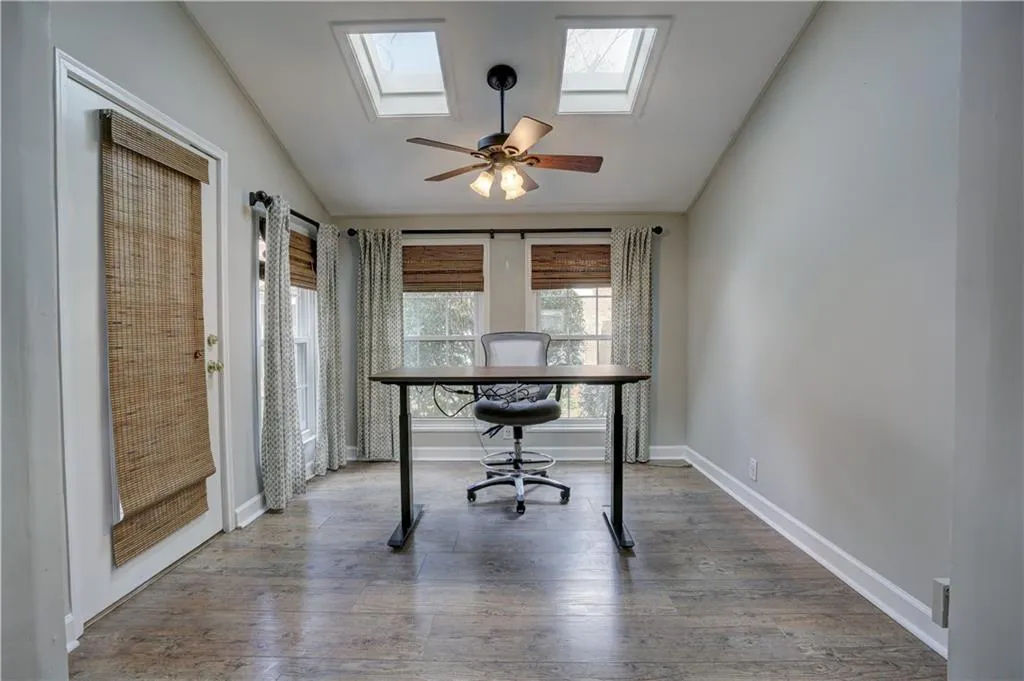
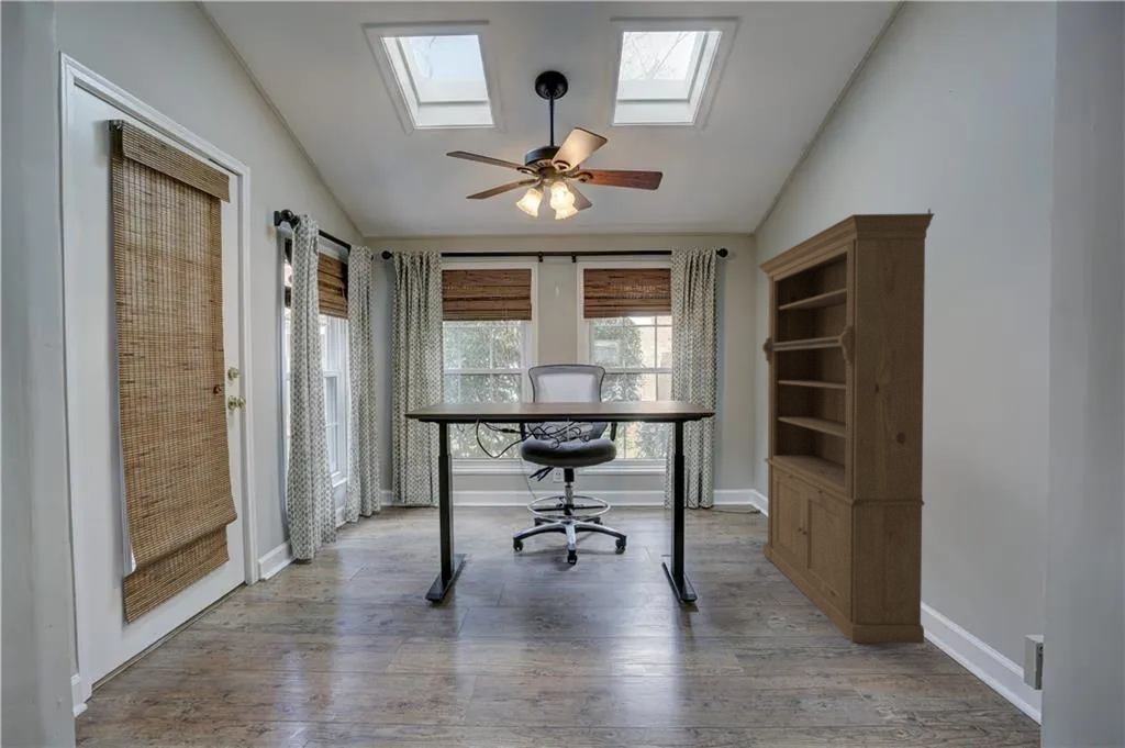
+ bookcase [757,208,936,645]
